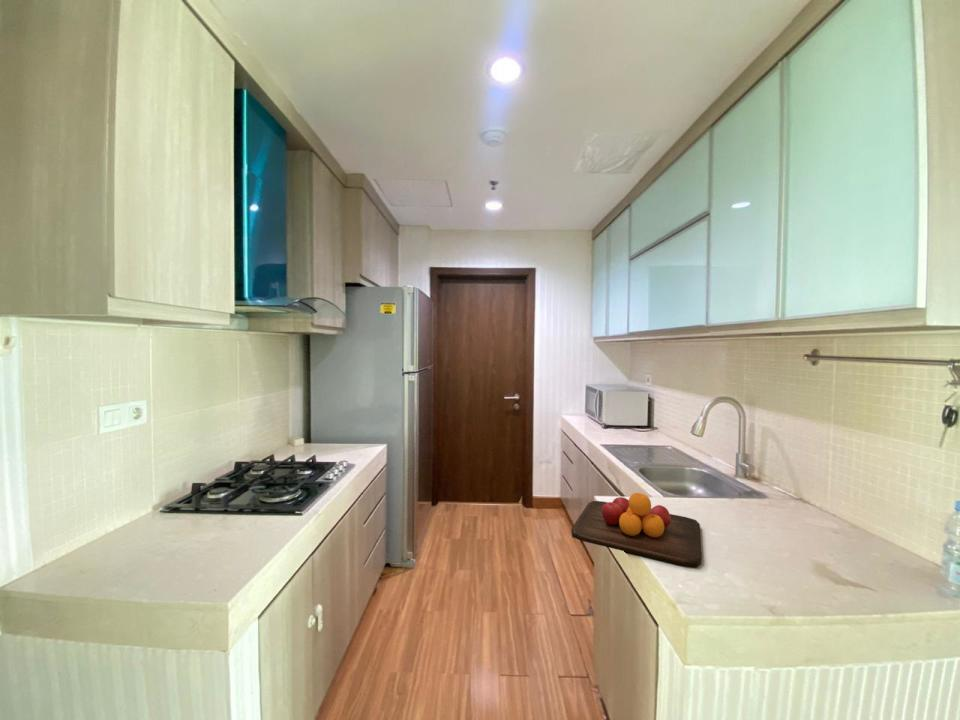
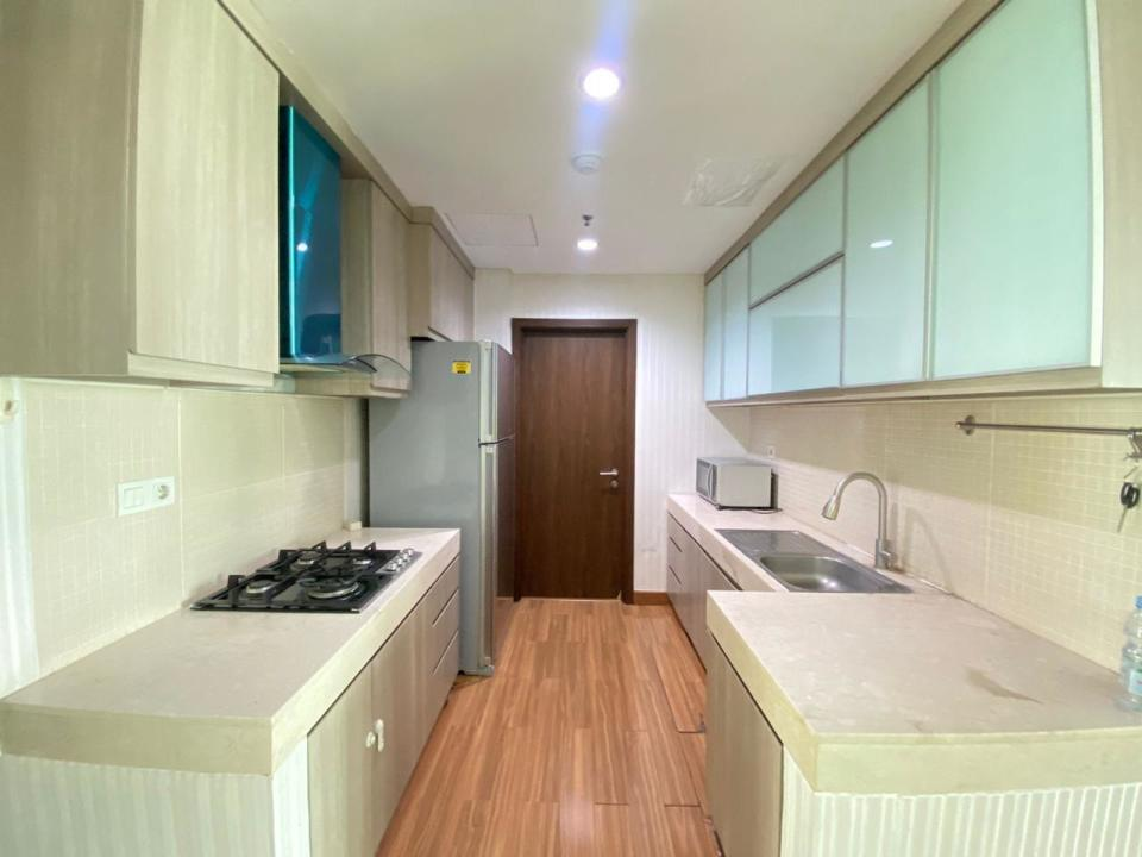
- chopping board [570,492,703,568]
